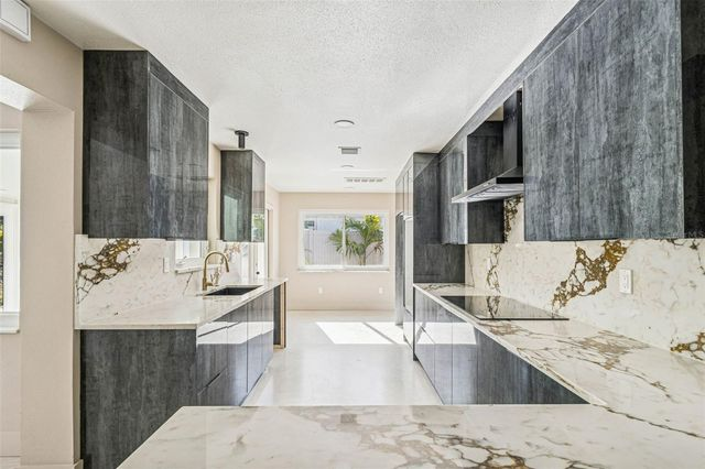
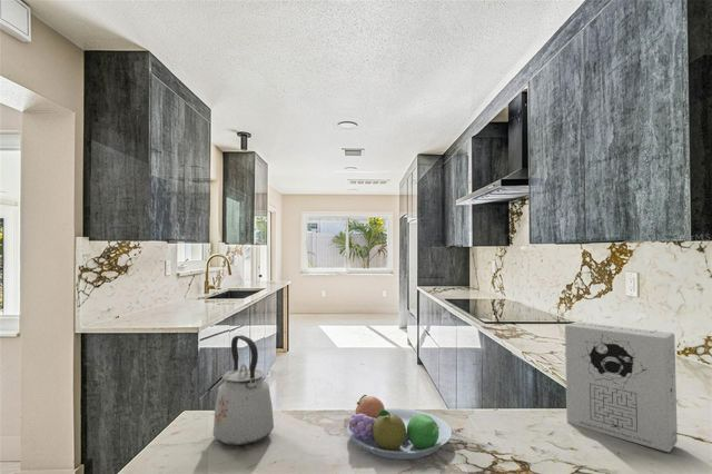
+ kettle [211,334,275,447]
+ fruit bowl [346,394,453,461]
+ cereal box [564,320,679,454]
